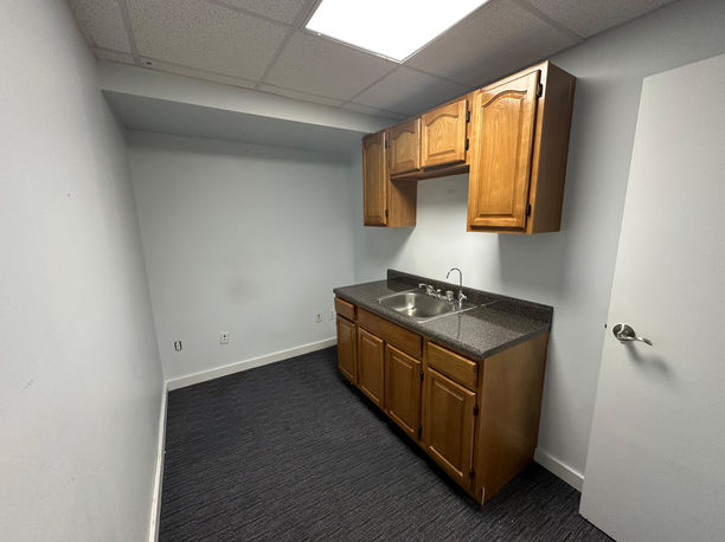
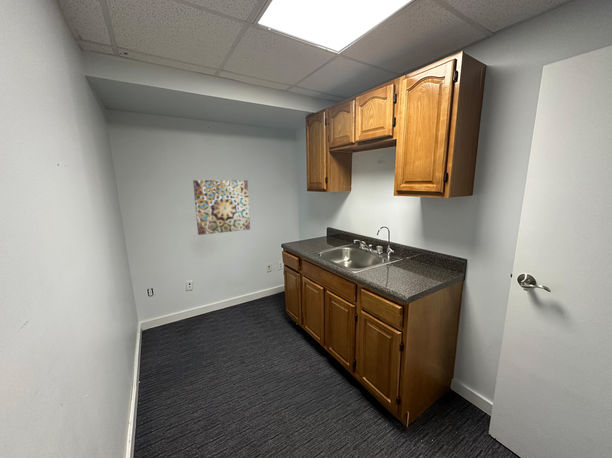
+ wall art [192,179,251,236]
